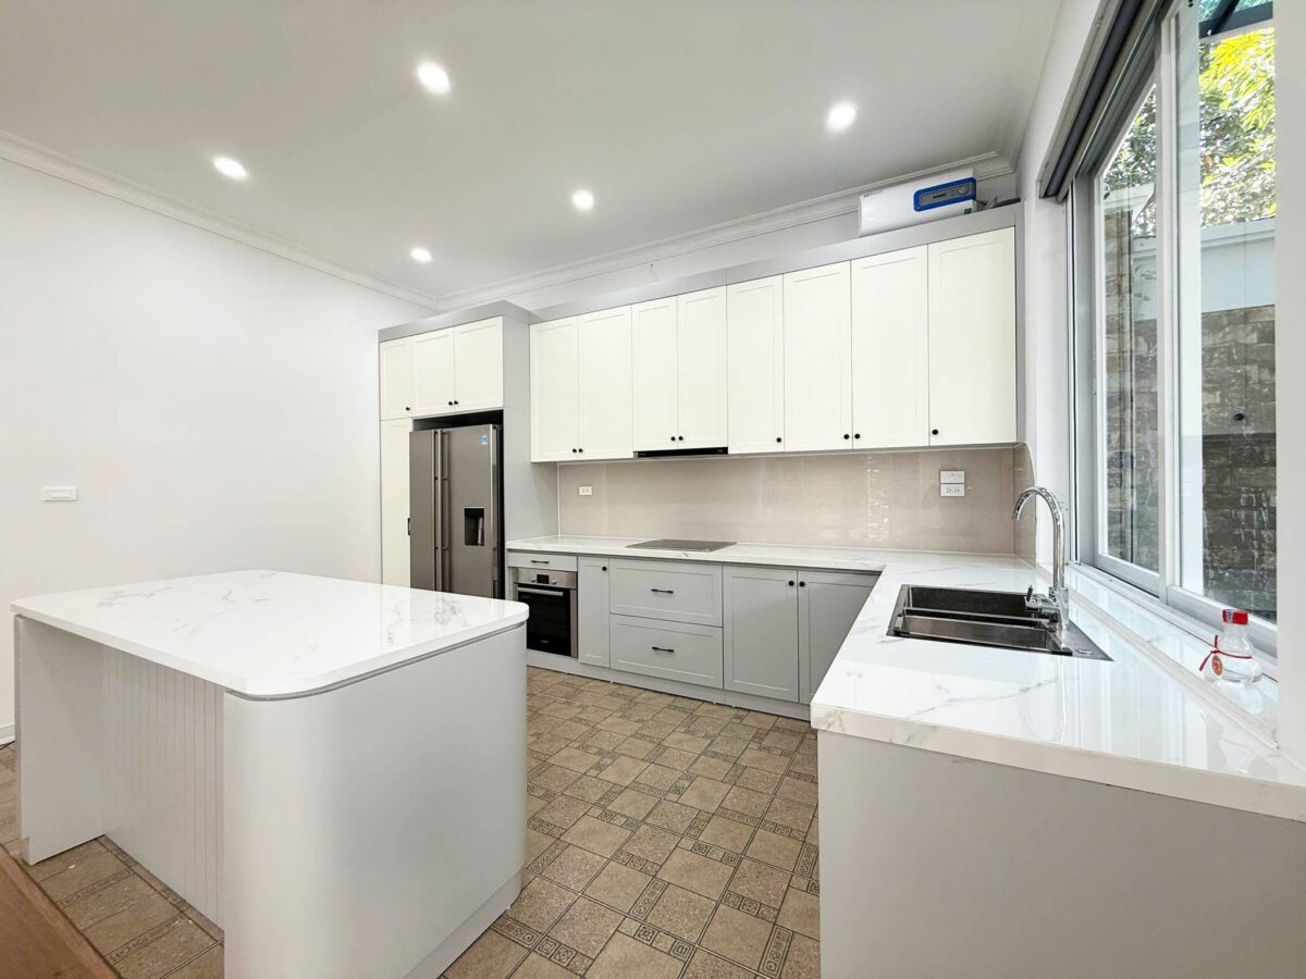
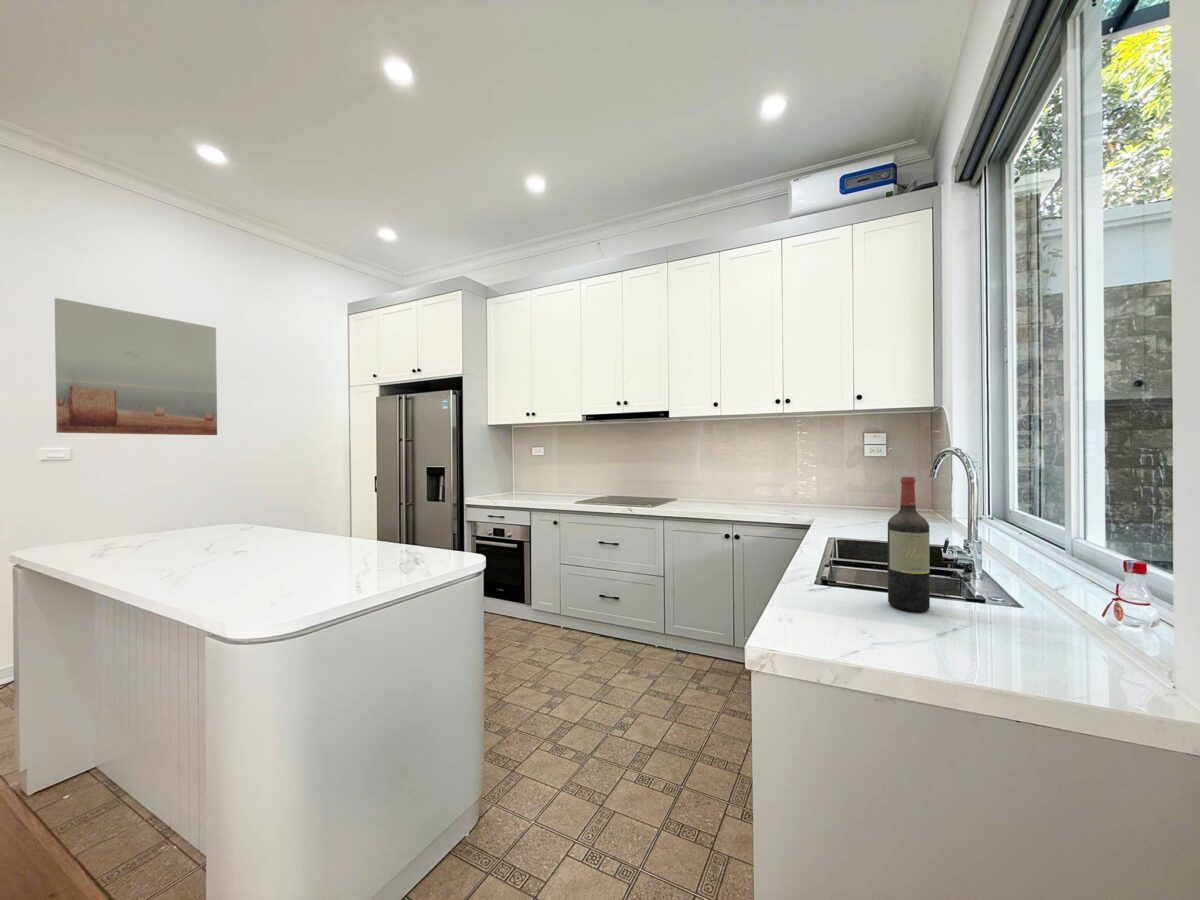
+ wall art [53,297,218,436]
+ wine bottle [887,476,931,613]
